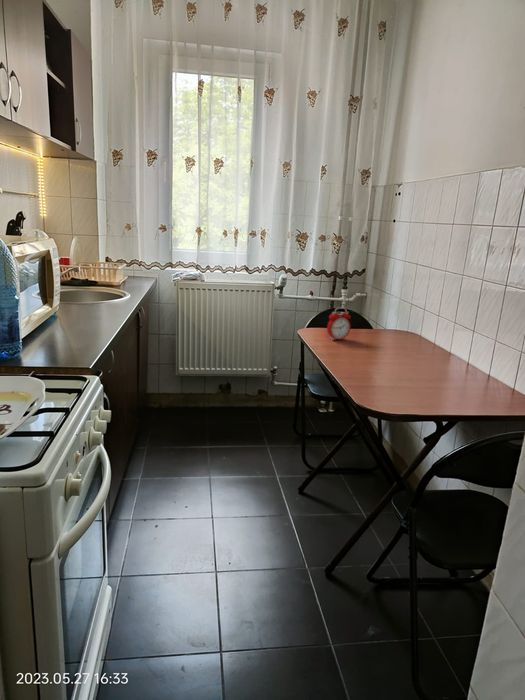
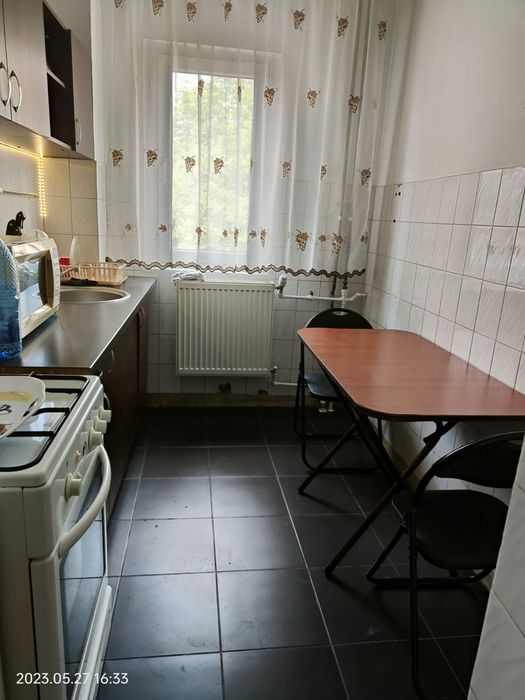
- alarm clock [326,307,352,341]
